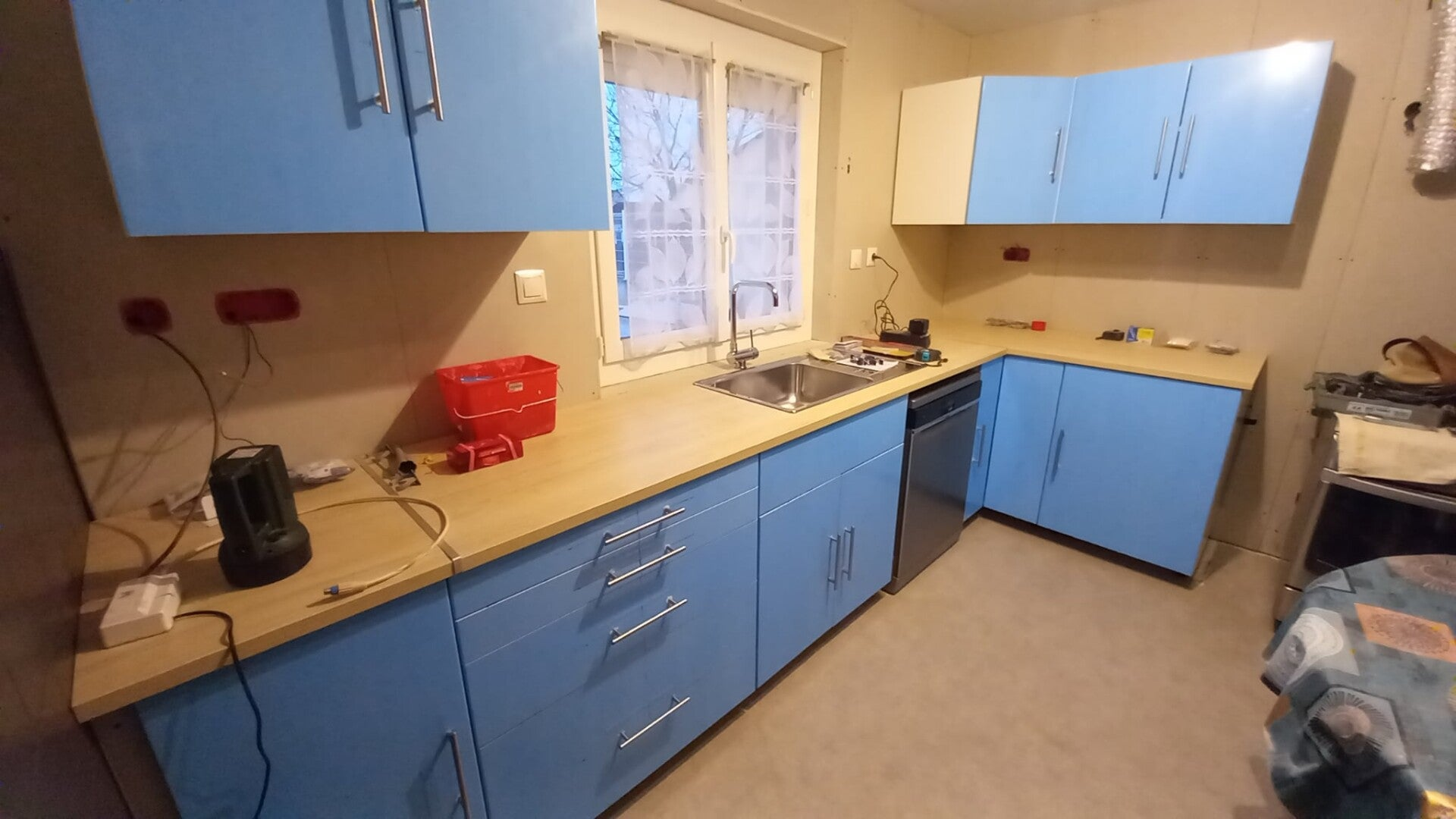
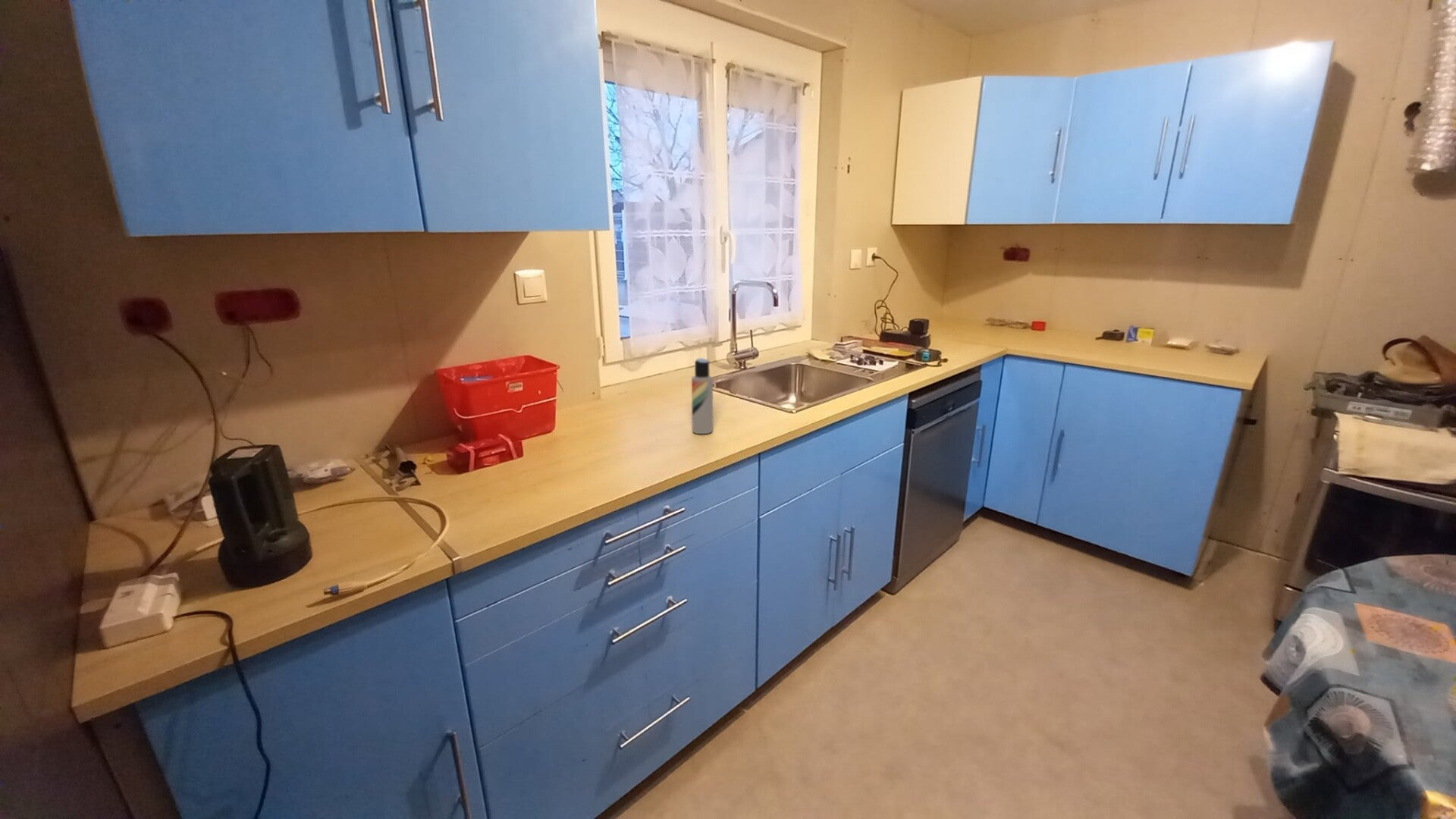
+ lotion bottle [691,357,714,435]
